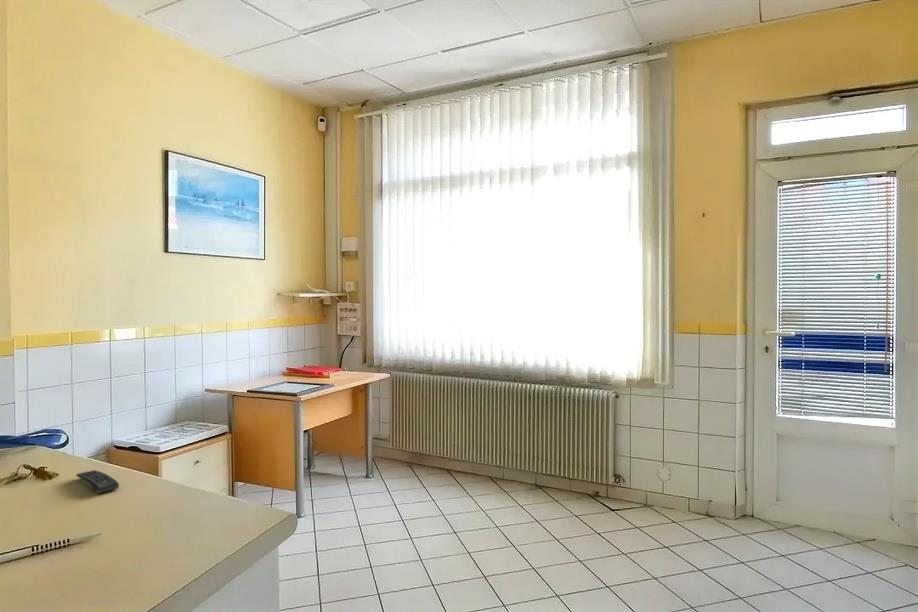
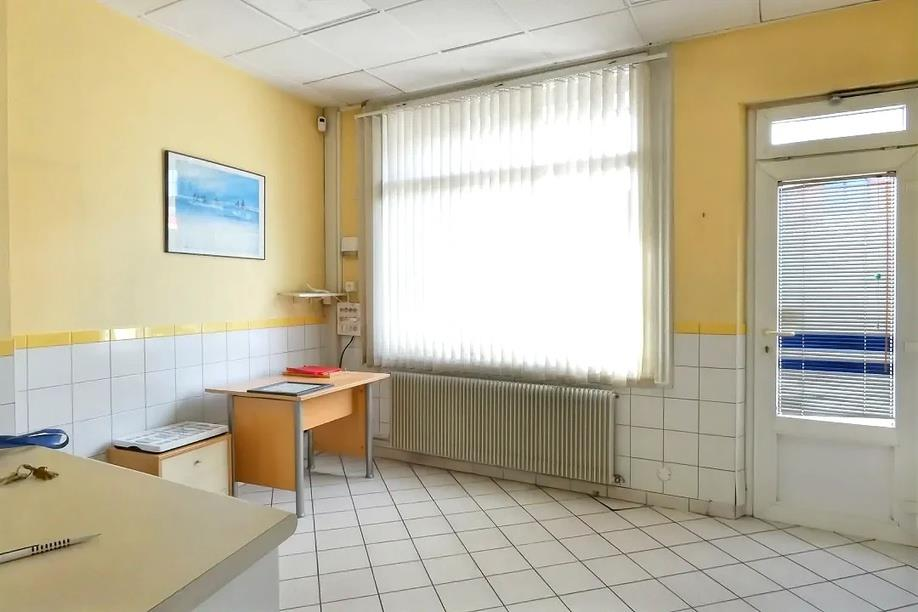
- remote control [75,469,120,494]
